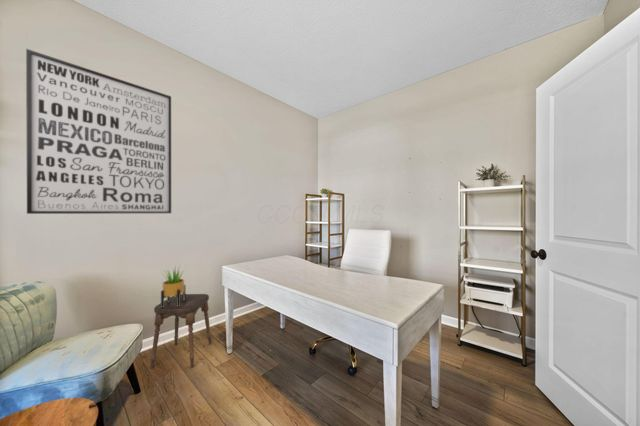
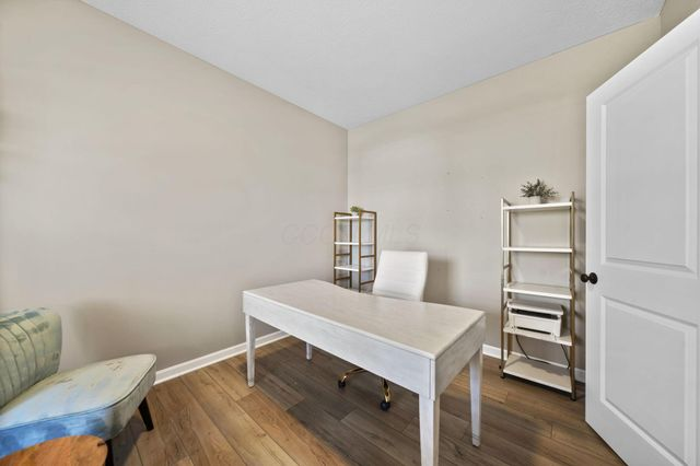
- potted plant [160,264,187,307]
- stool [149,293,212,369]
- wall art [25,48,172,215]
